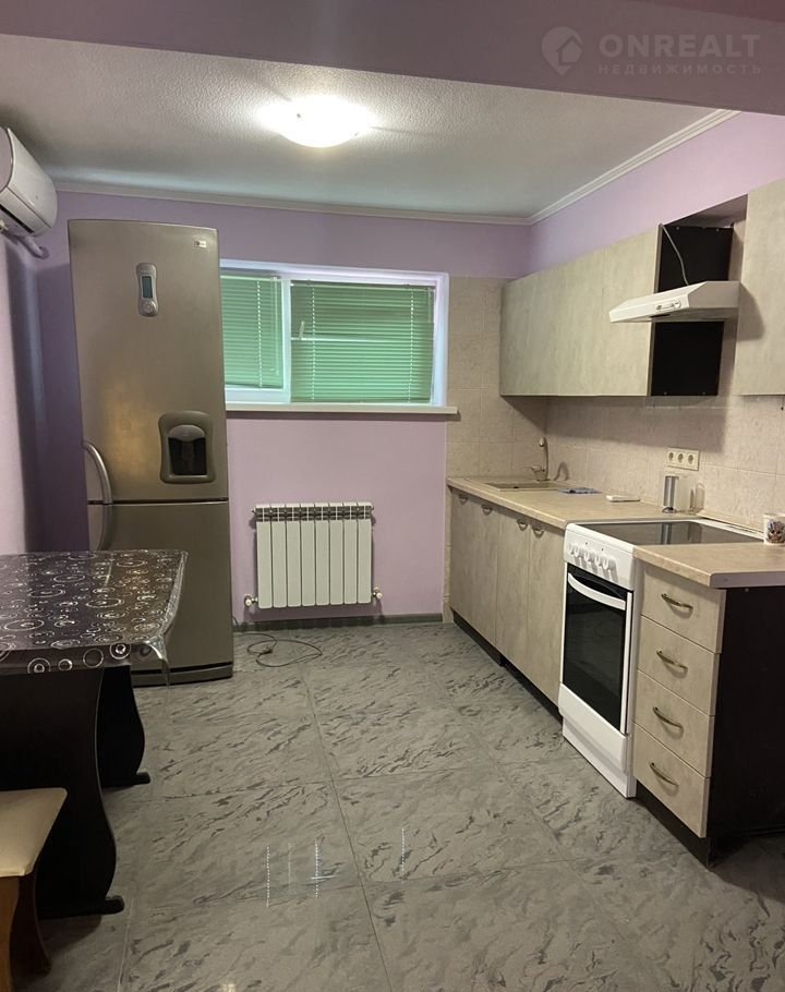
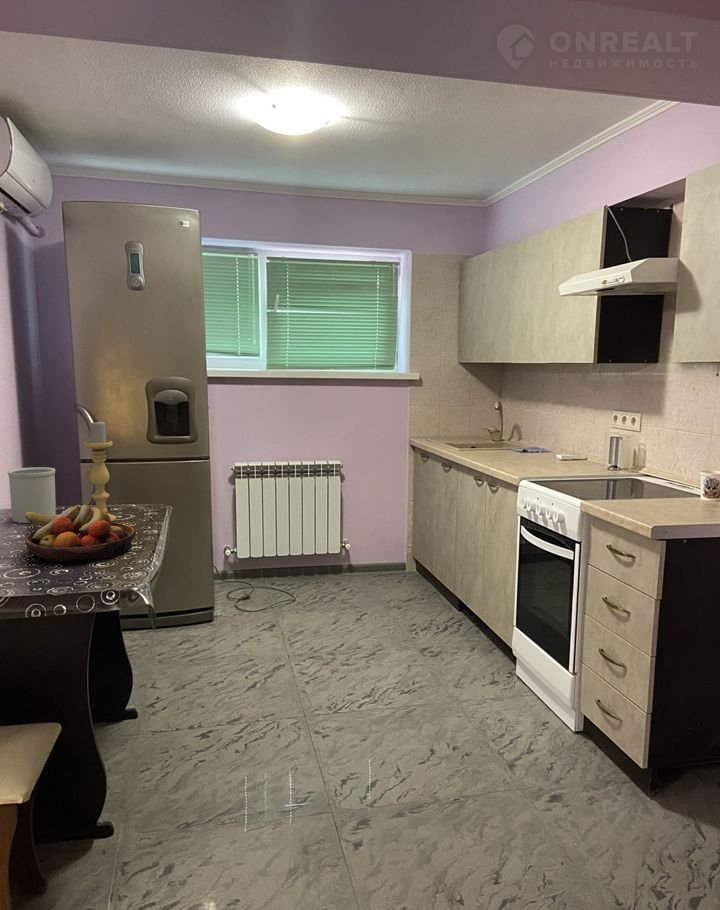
+ candle holder [83,419,117,522]
+ fruit bowl [24,504,137,563]
+ utensil holder [7,466,57,524]
